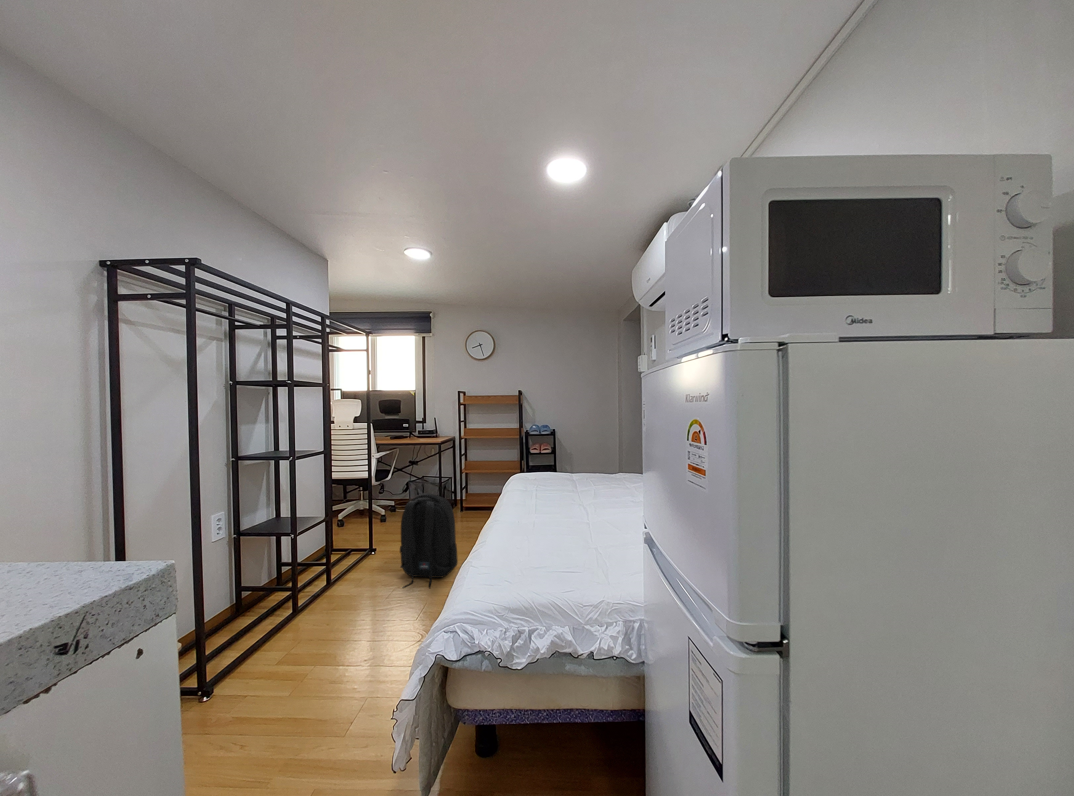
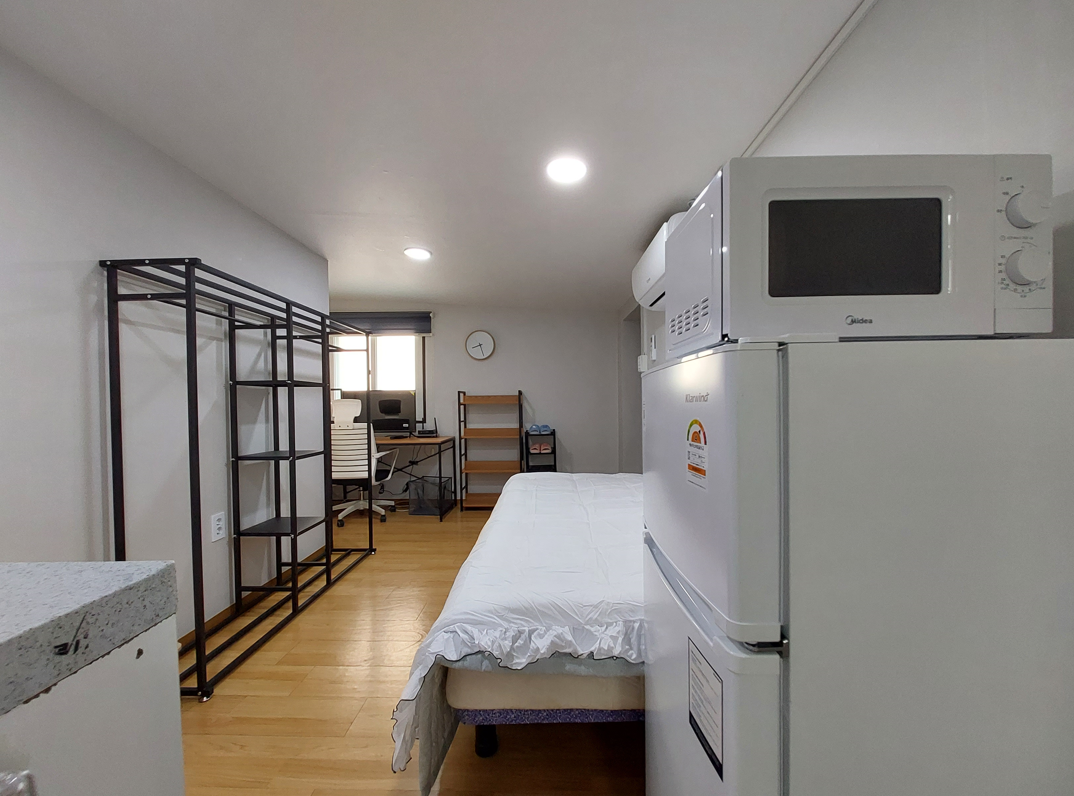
- backpack [399,492,459,590]
